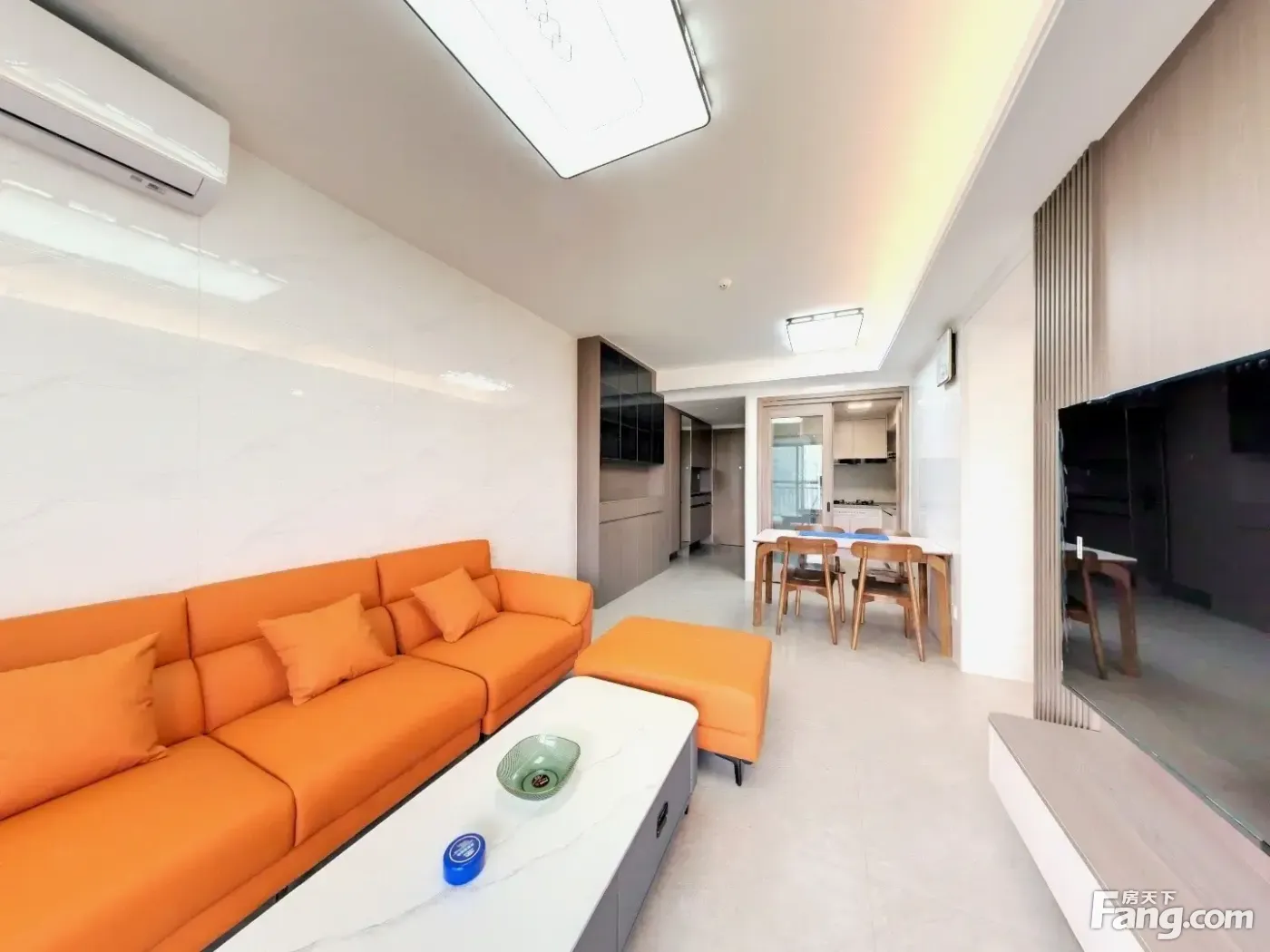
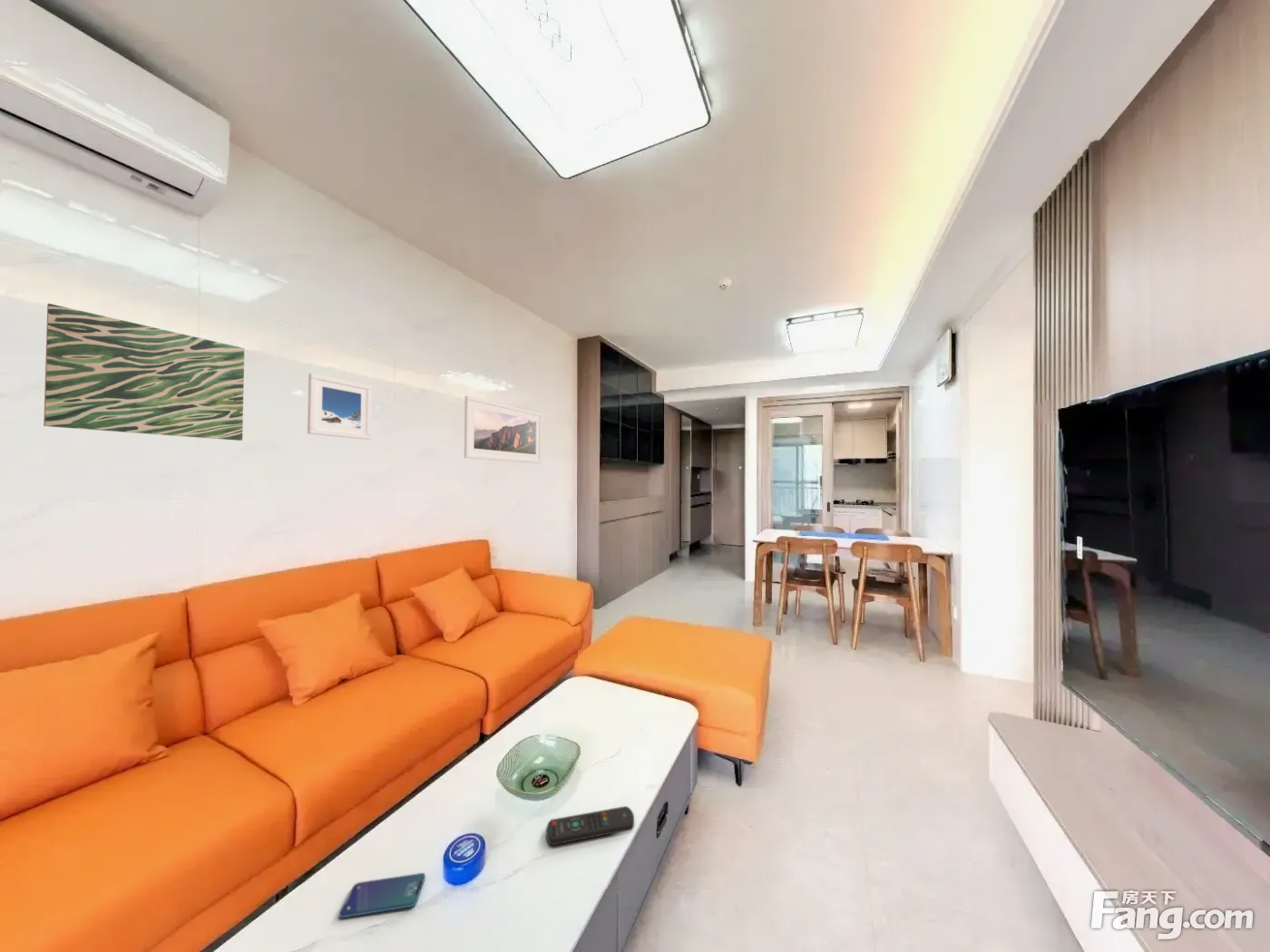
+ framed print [464,395,542,464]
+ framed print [307,373,373,441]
+ remote control [545,805,635,846]
+ wall art [43,303,245,442]
+ smartphone [338,872,426,919]
